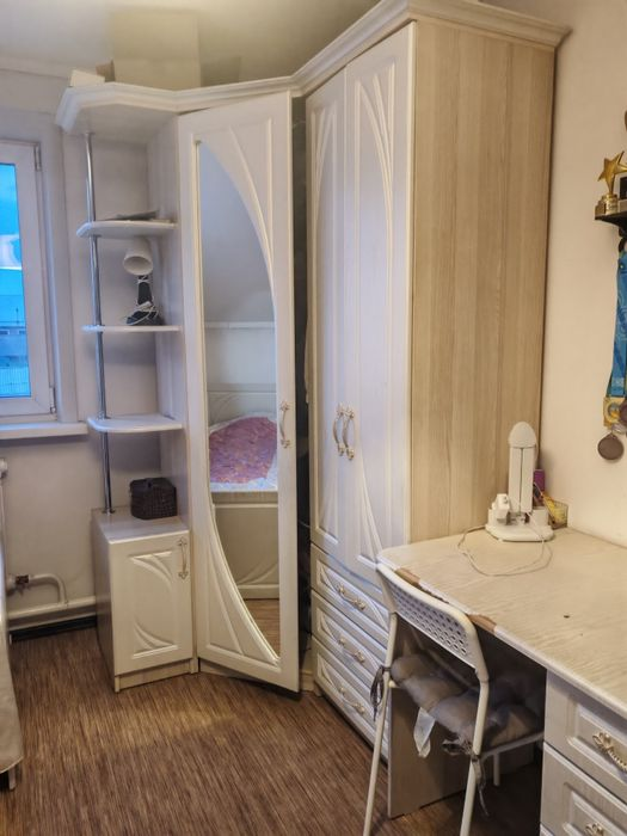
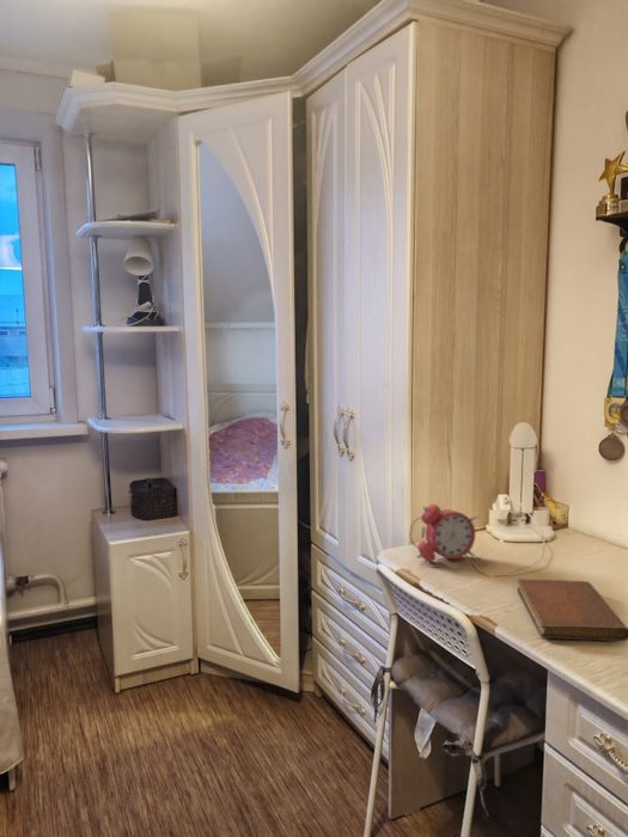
+ alarm clock [408,503,480,563]
+ notebook [516,578,628,642]
